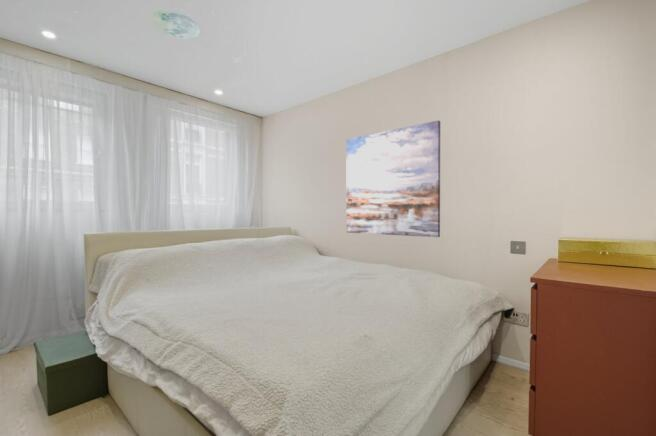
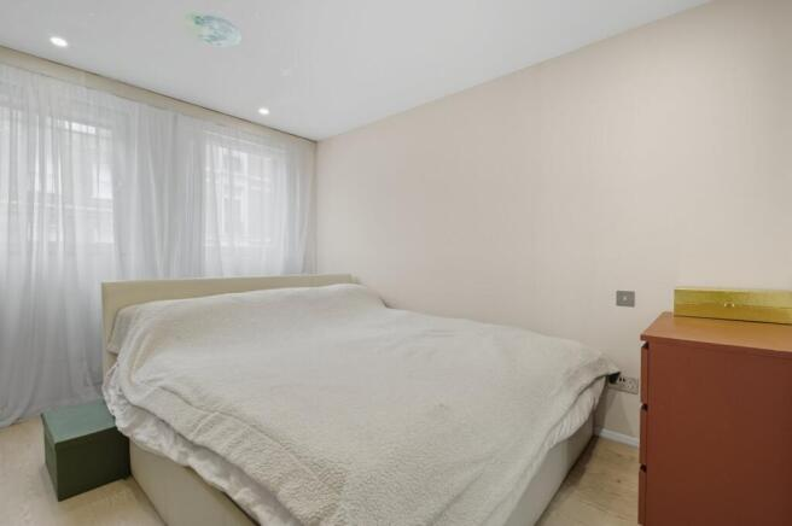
- wall art [346,119,441,238]
